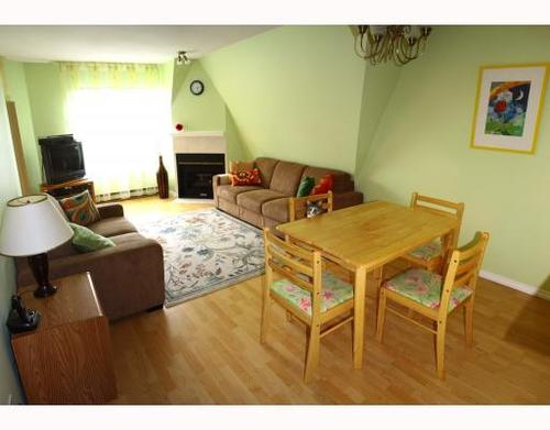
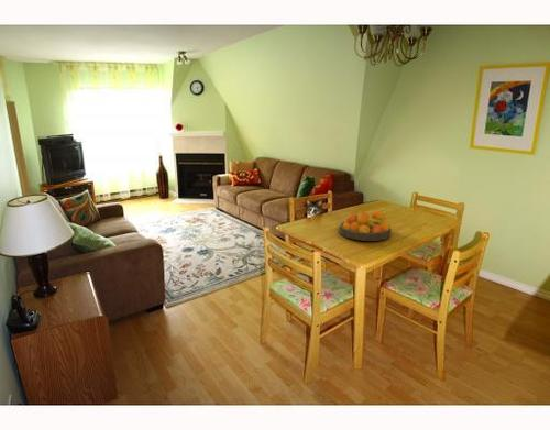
+ fruit bowl [339,209,392,242]
